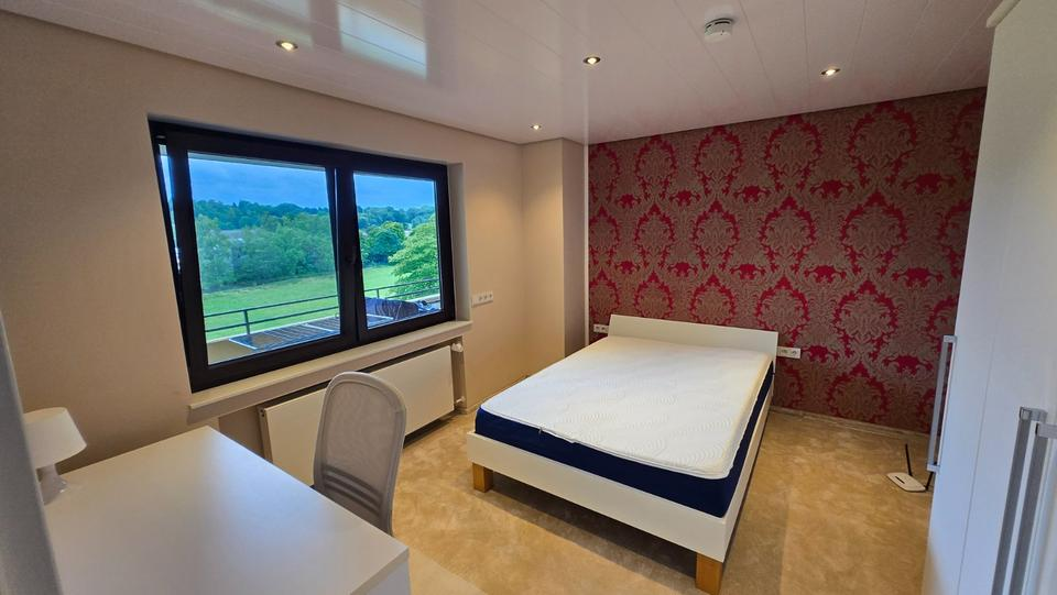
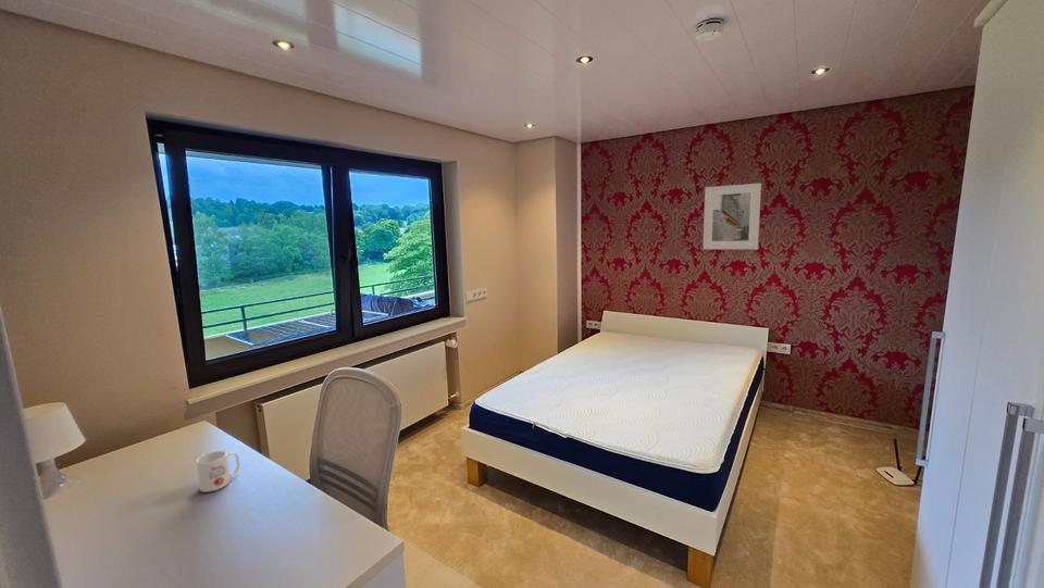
+ mug [195,450,240,493]
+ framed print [701,183,762,250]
